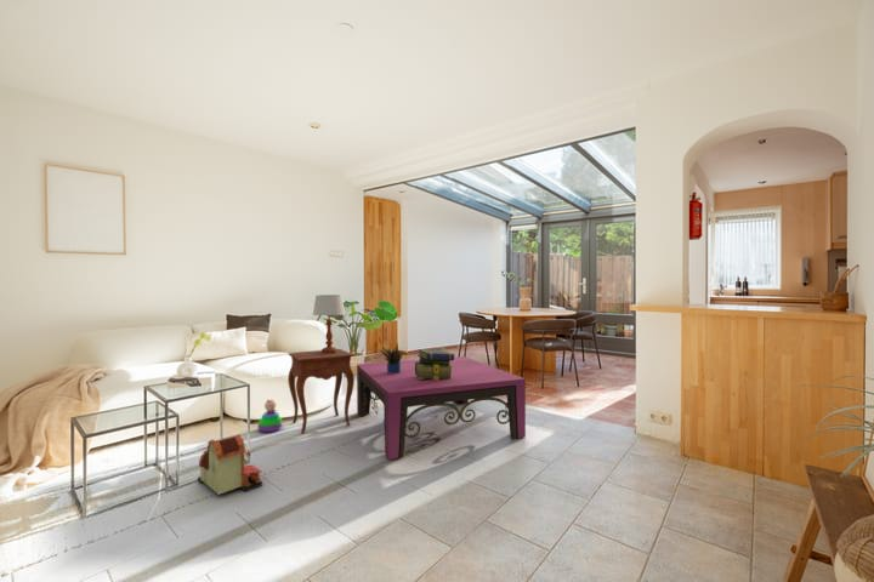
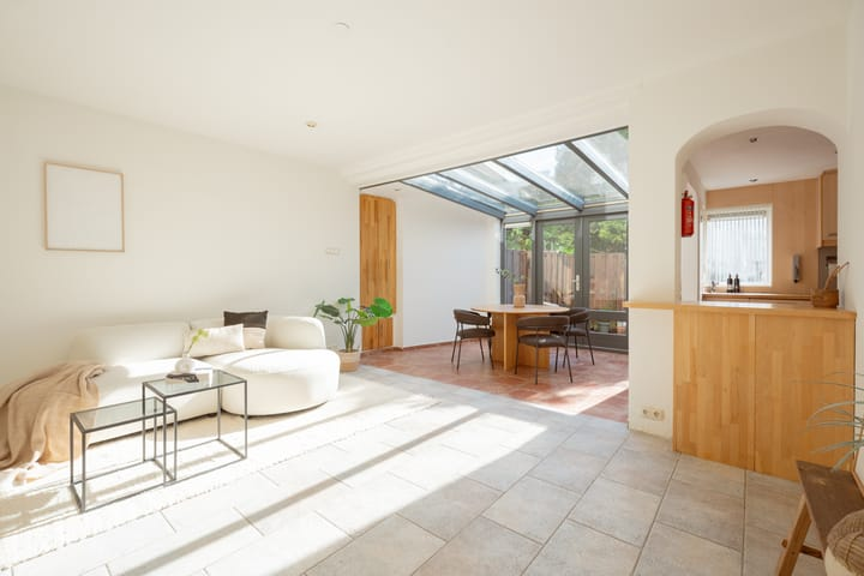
- stacking toy [256,399,283,434]
- coffee table [356,355,527,461]
- toy house [197,433,263,496]
- side table [286,348,356,435]
- stack of books [415,348,455,380]
- potted plant [378,336,403,373]
- table lamp [312,293,346,354]
